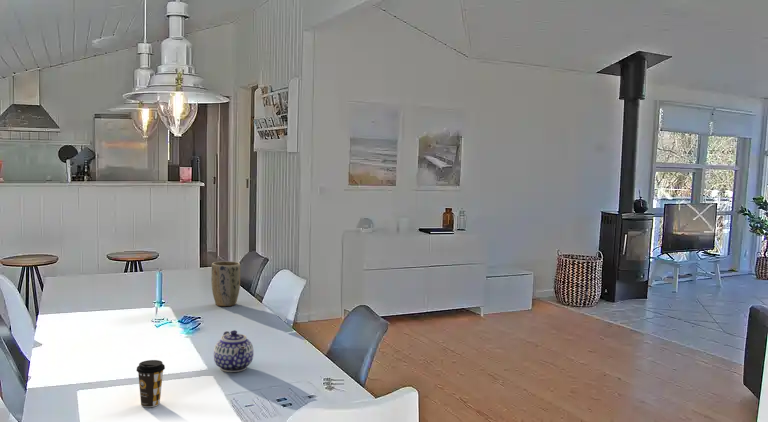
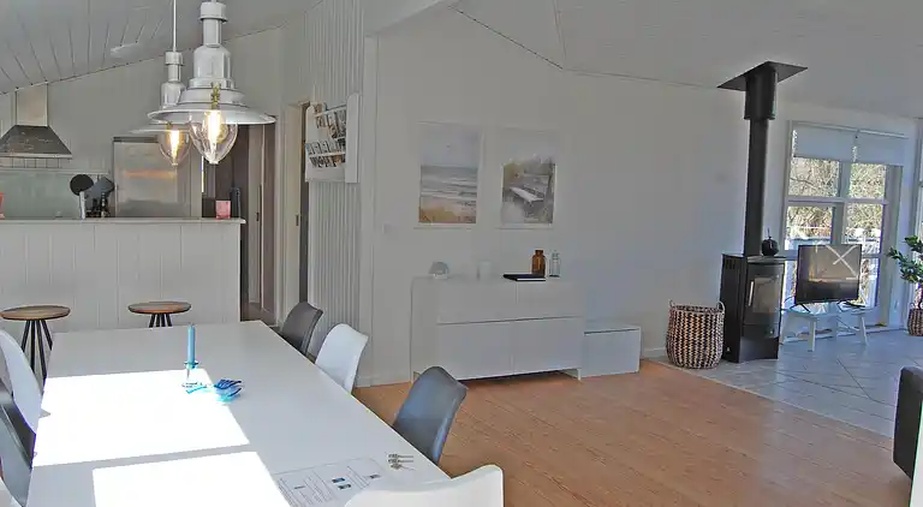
- teapot [213,329,254,373]
- plant pot [210,260,241,307]
- coffee cup [136,359,166,408]
